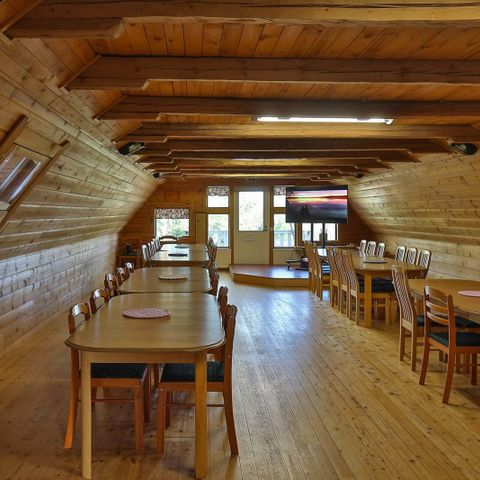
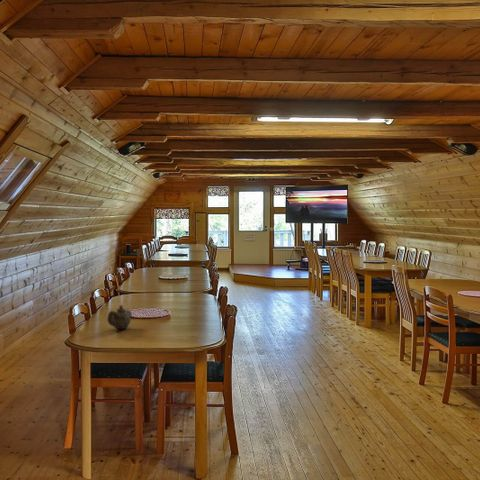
+ teapot [106,304,133,330]
